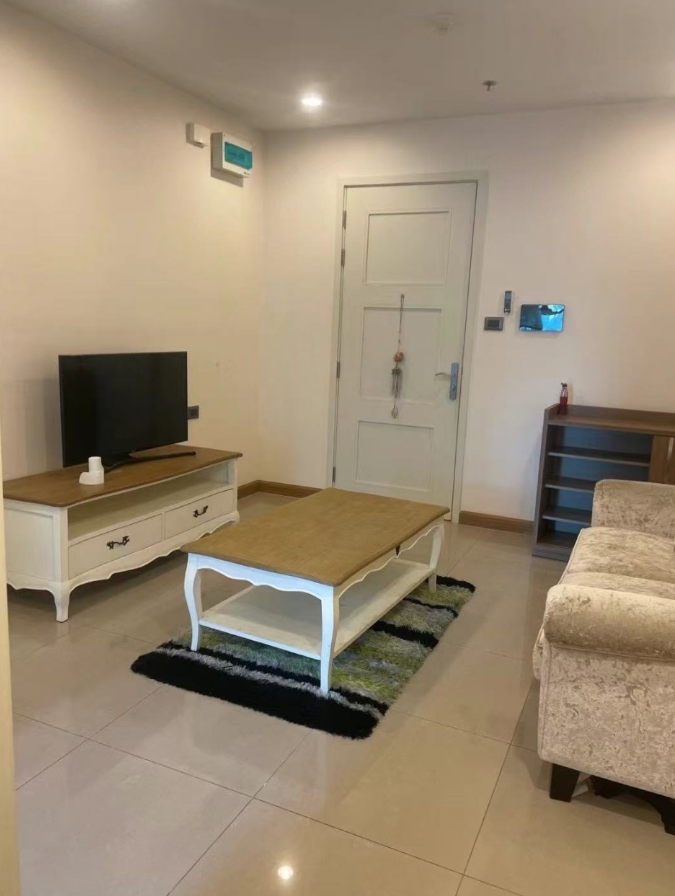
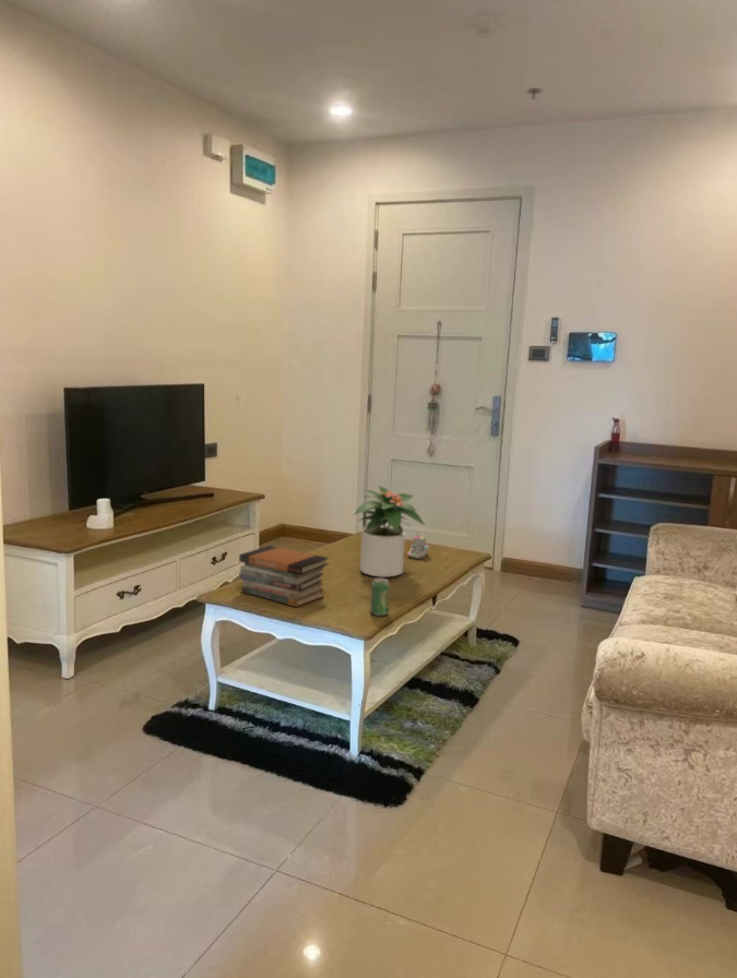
+ beverage can [369,577,391,617]
+ potted plant [353,485,427,579]
+ book stack [238,545,330,608]
+ candle [406,532,430,560]
